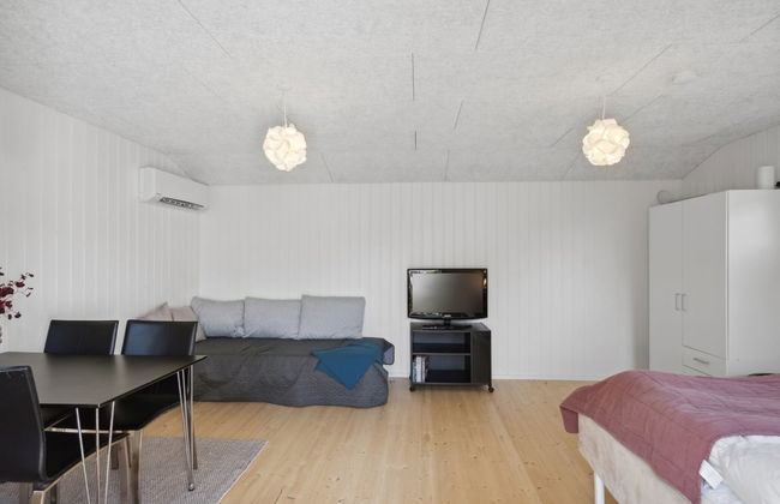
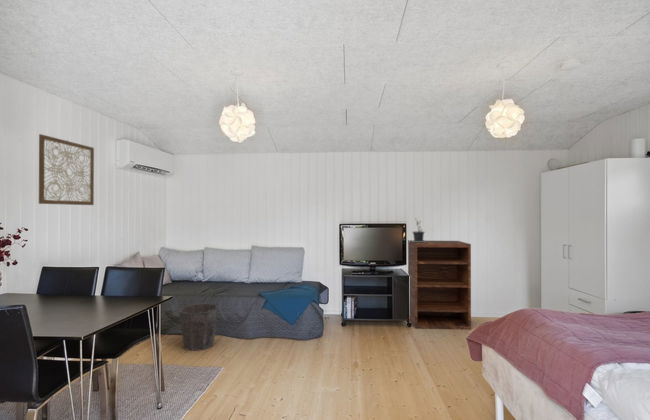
+ potted plant [409,217,426,242]
+ waste bin [178,302,219,352]
+ wall art [38,133,95,206]
+ shelving unit [407,239,472,331]
